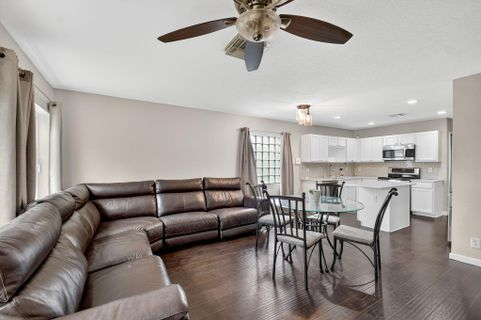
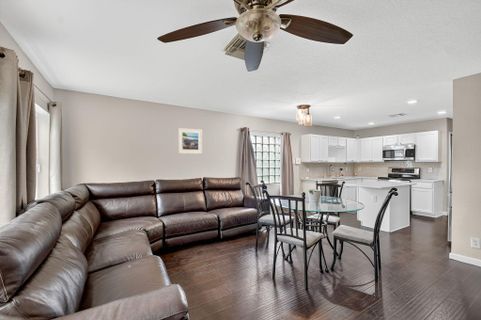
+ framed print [177,127,203,155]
